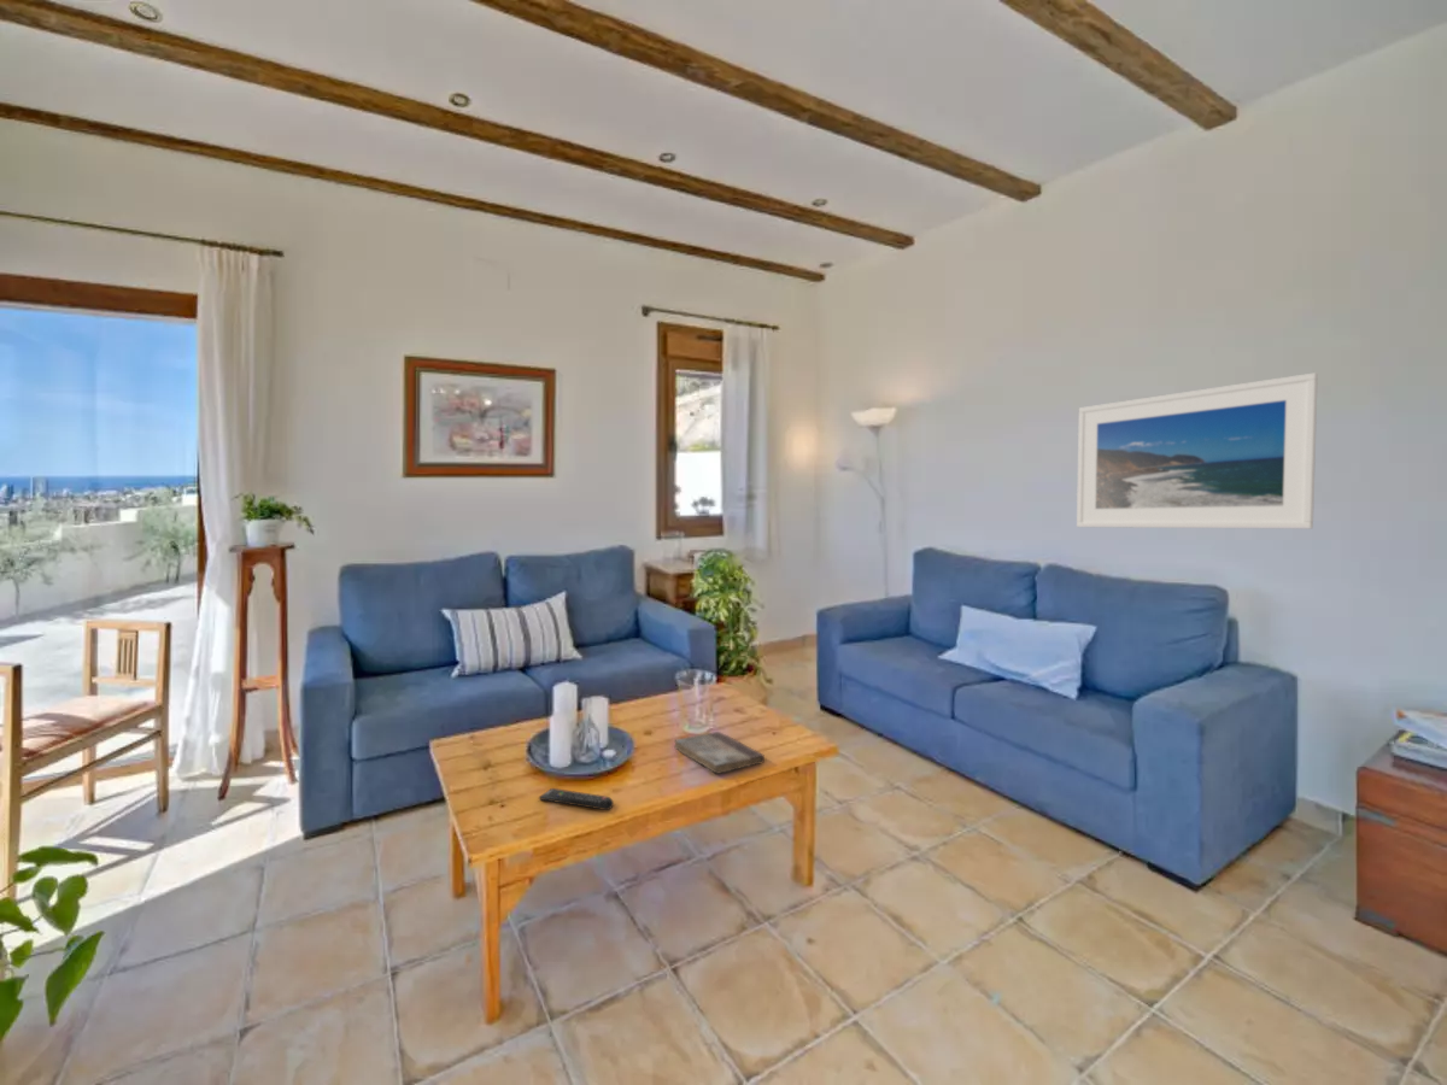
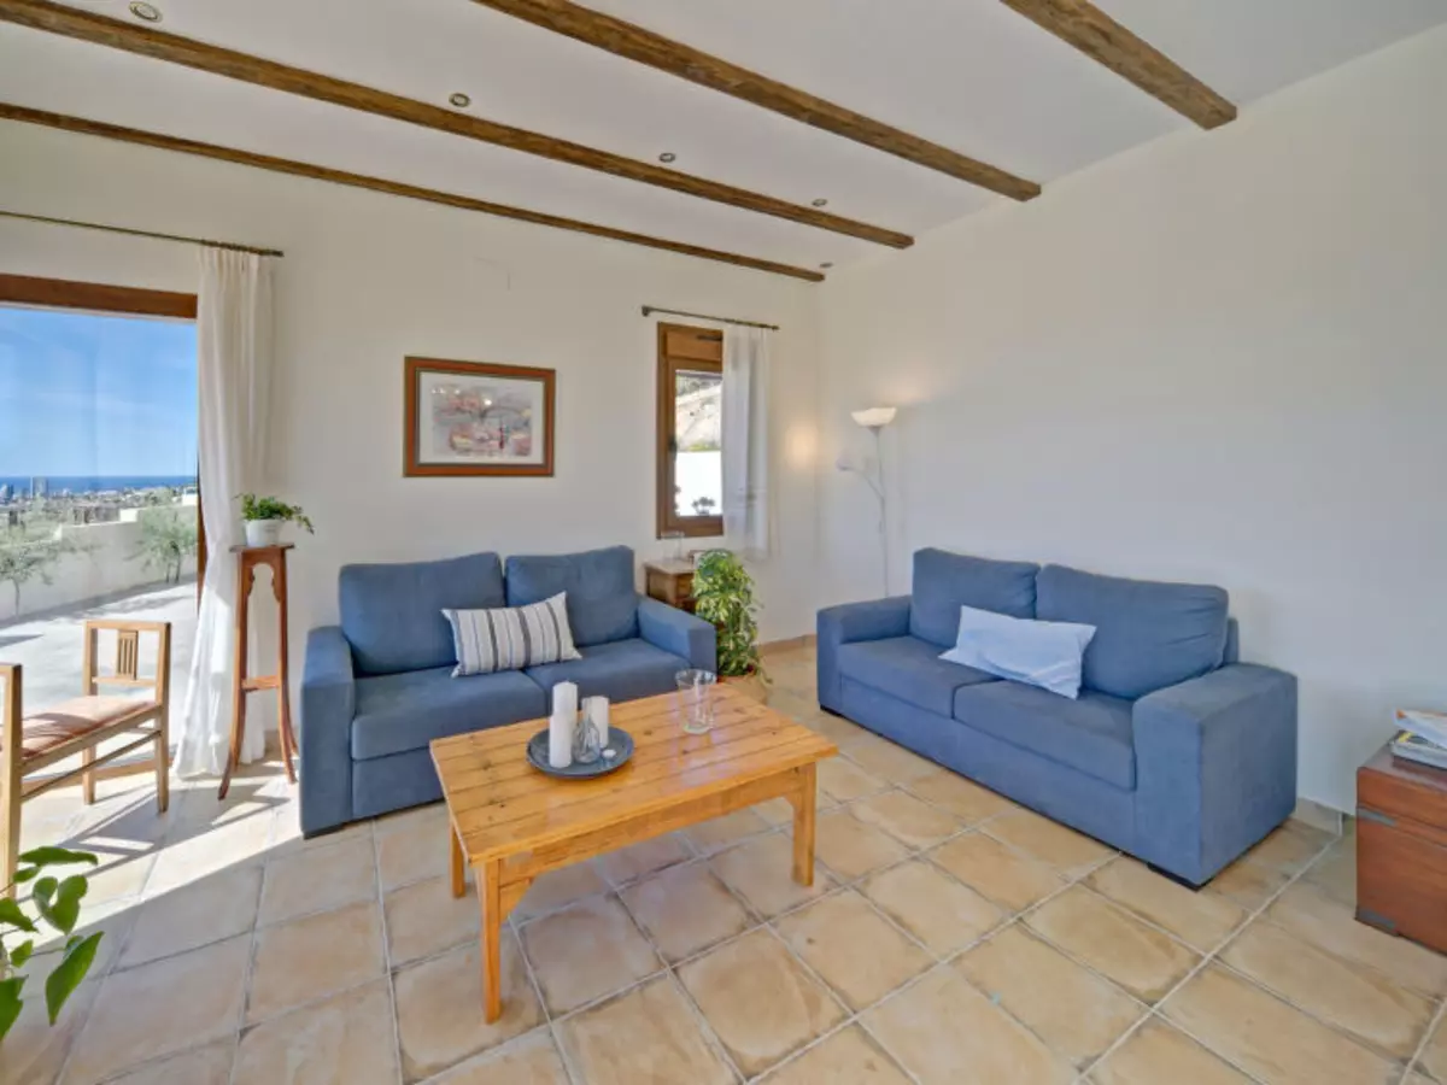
- book [673,731,766,775]
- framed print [1076,371,1319,529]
- remote control [538,787,615,811]
